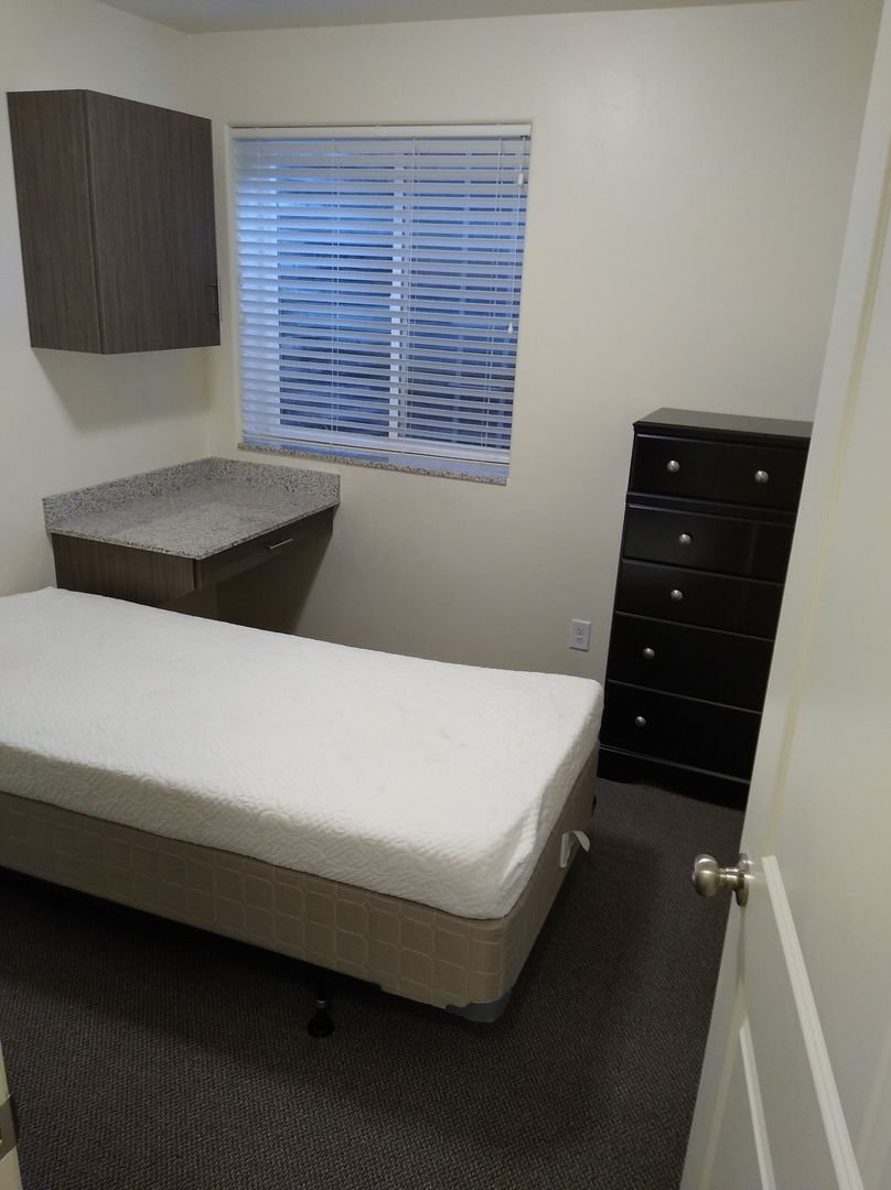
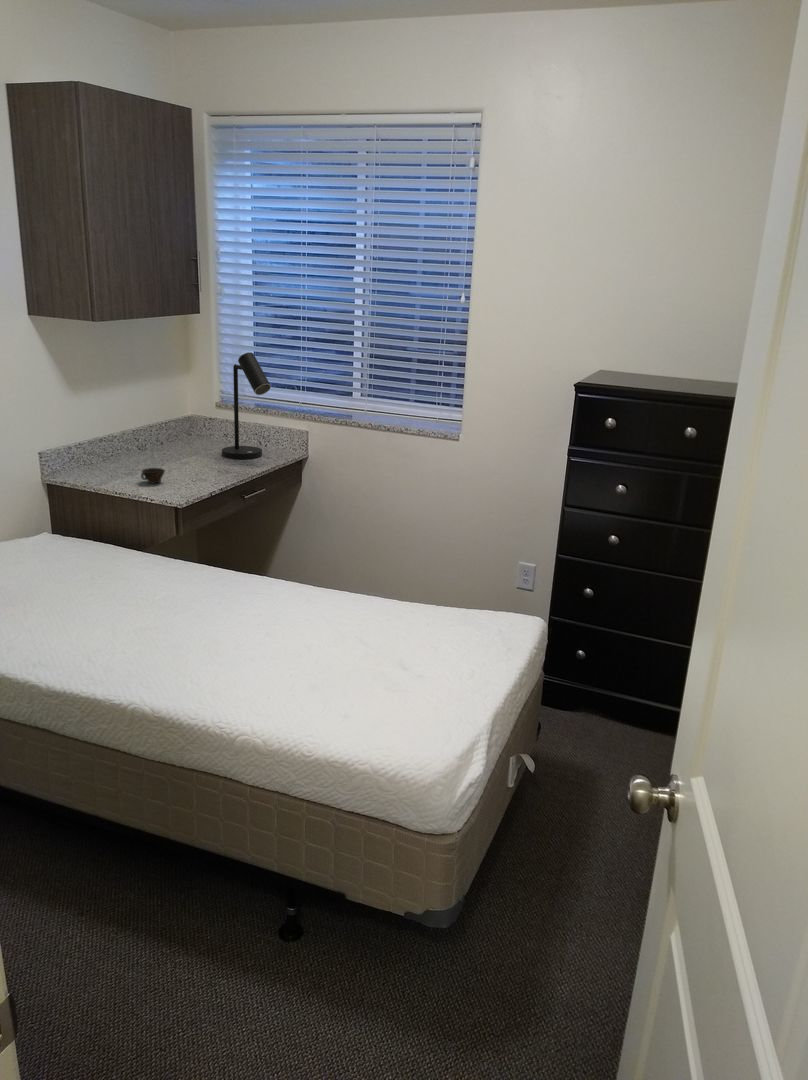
+ desk lamp [221,351,272,460]
+ cup [140,467,166,485]
